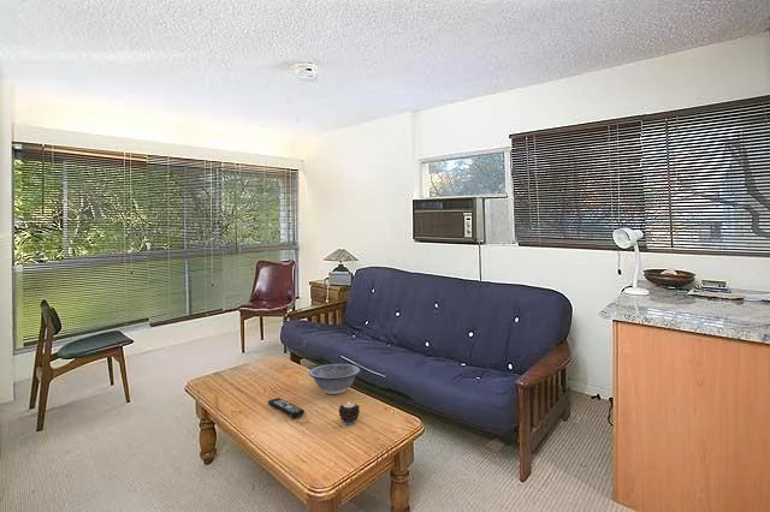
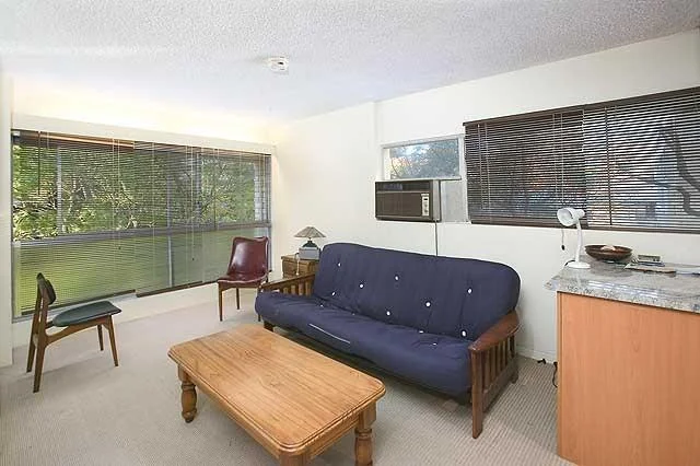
- remote control [267,397,306,418]
- decorative bowl [308,363,362,395]
- candle [338,401,361,425]
